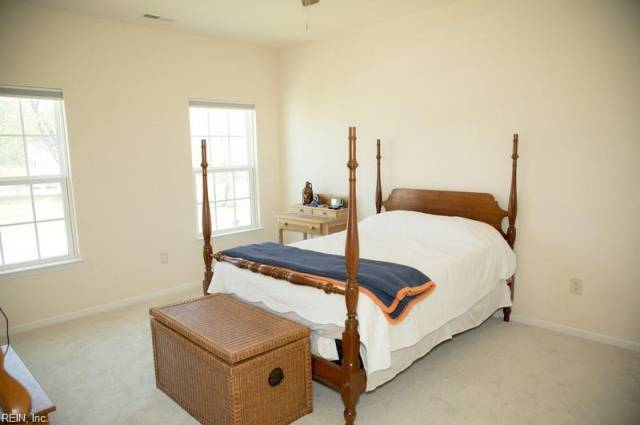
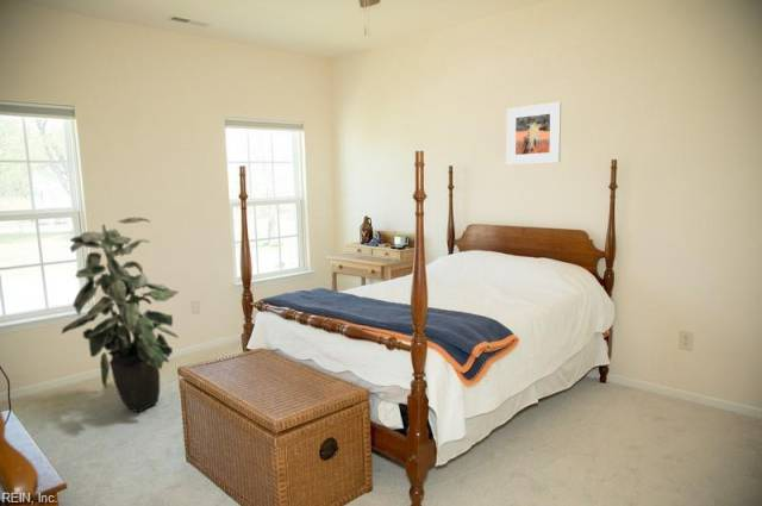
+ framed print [506,101,562,165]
+ indoor plant [61,217,180,414]
